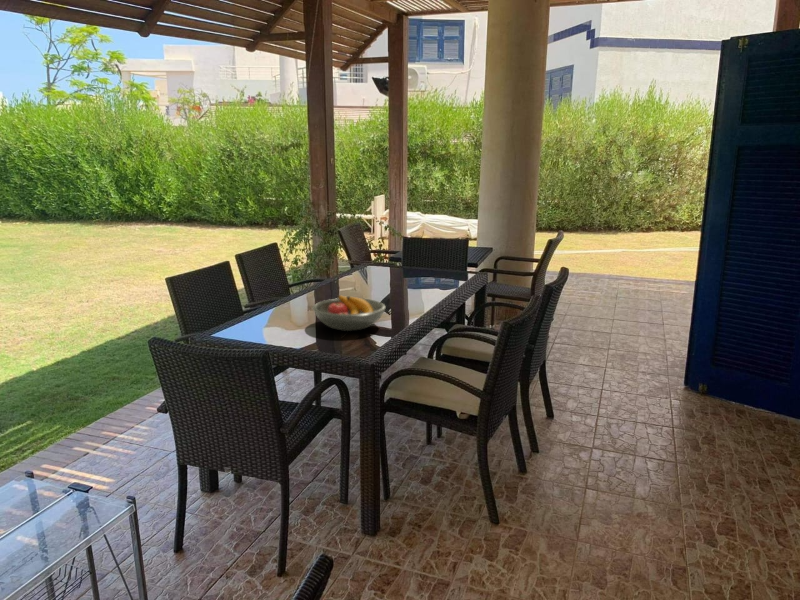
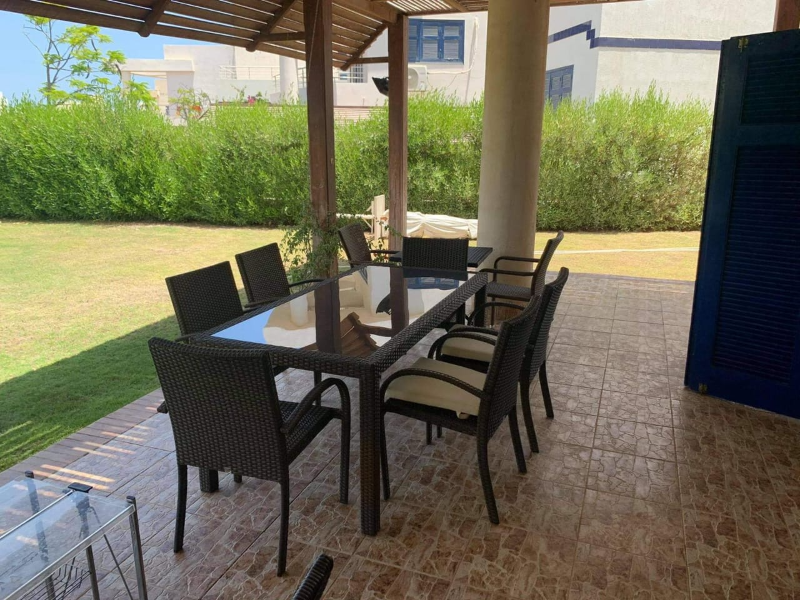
- fruit bowl [311,294,387,332]
